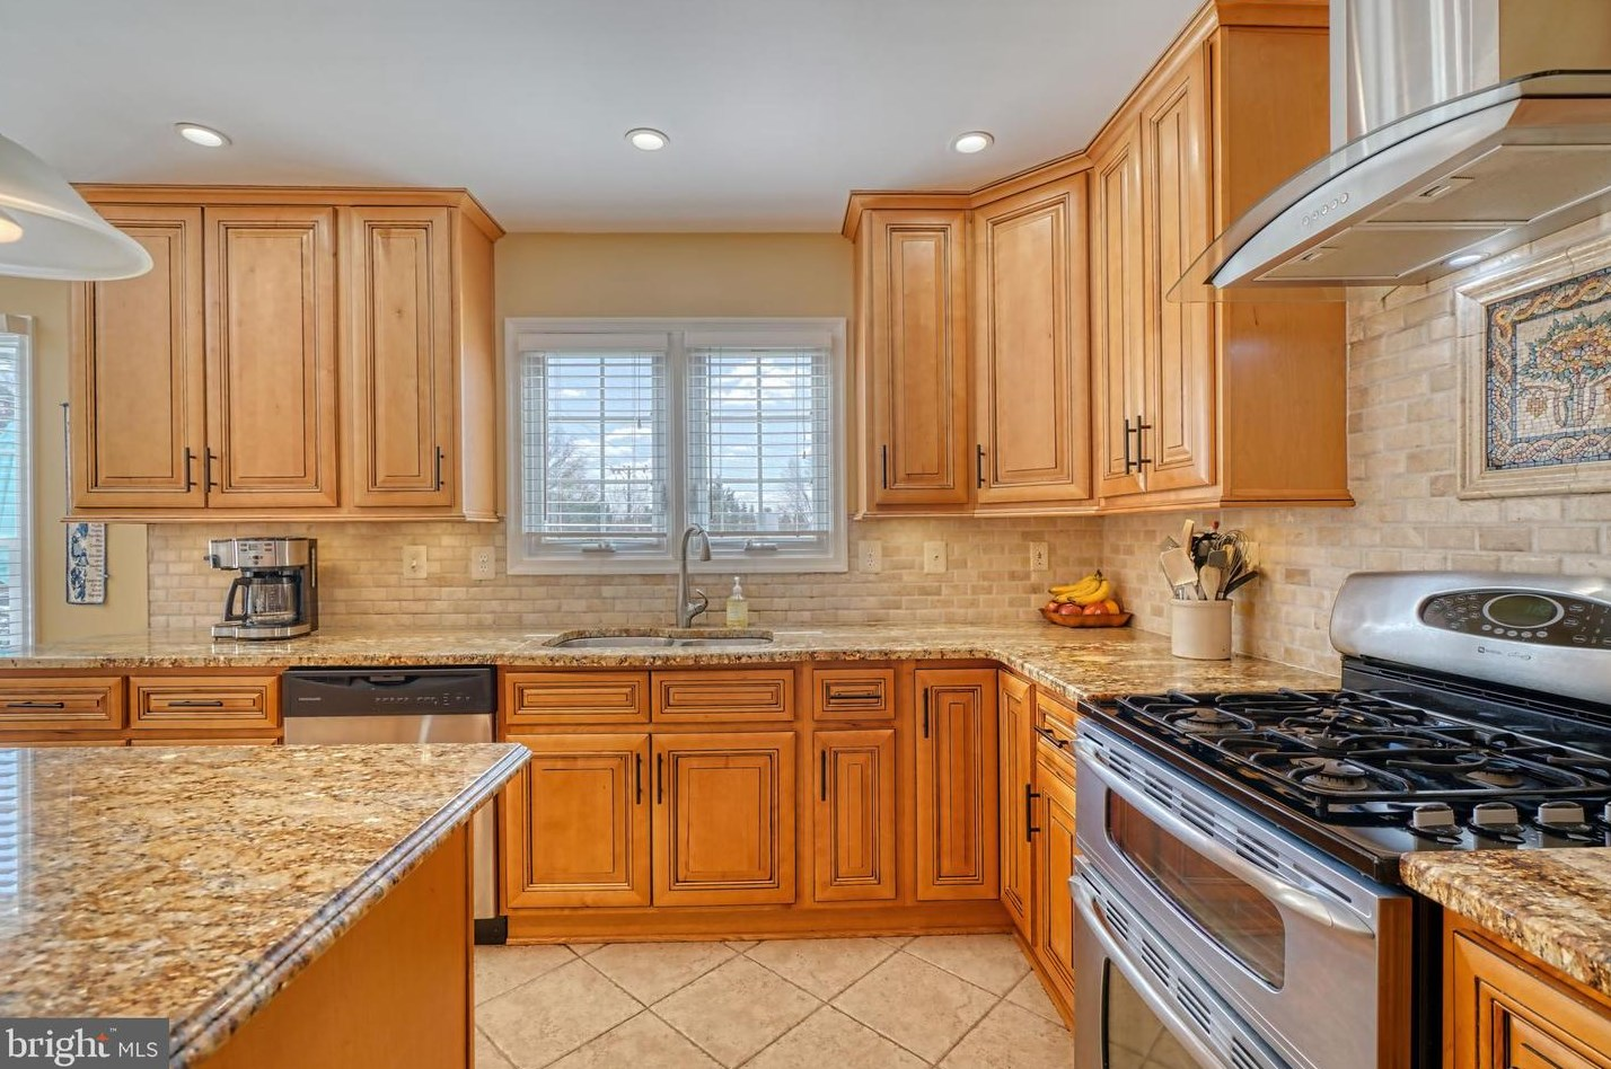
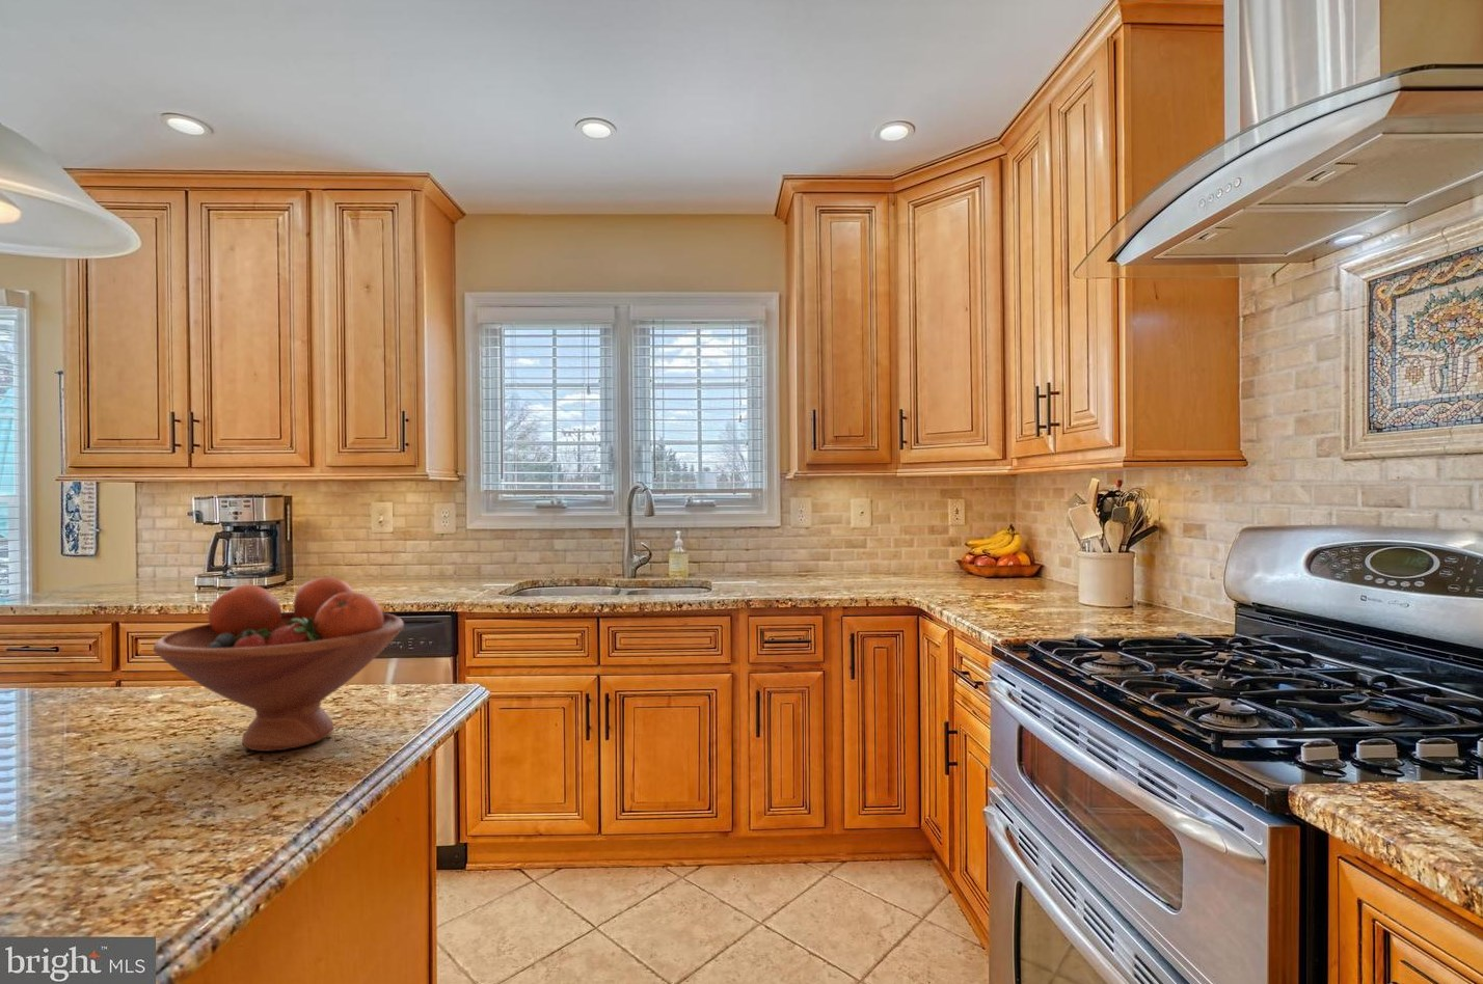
+ fruit bowl [152,577,405,752]
